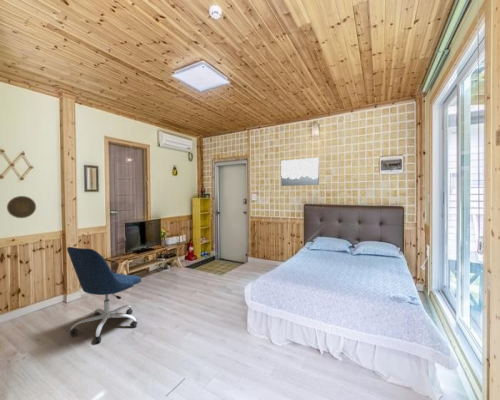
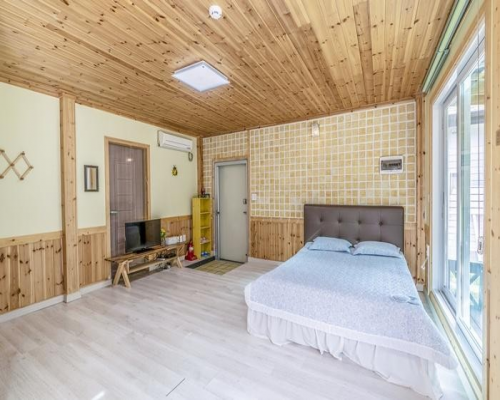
- decorative plate [6,195,37,219]
- office chair [66,246,142,344]
- wall art [280,157,320,187]
